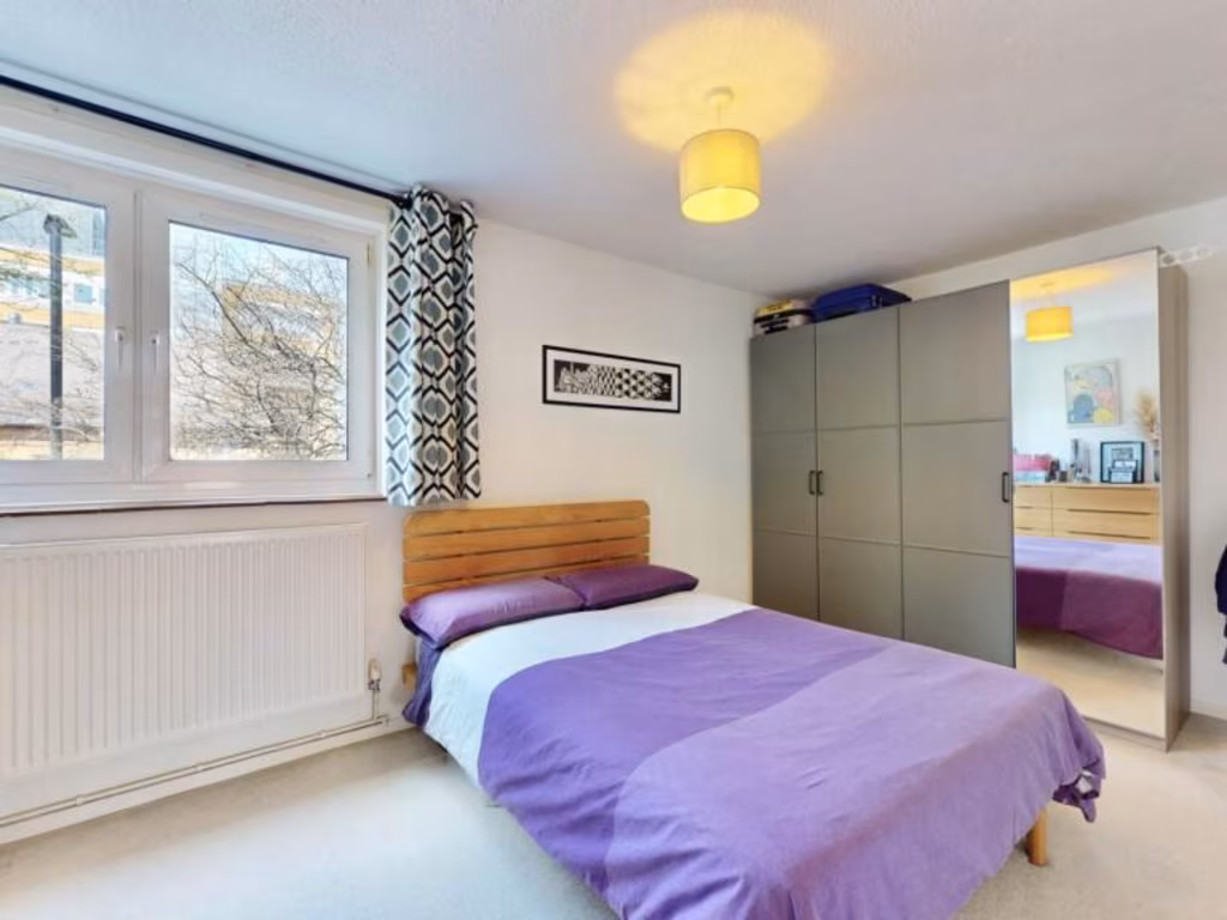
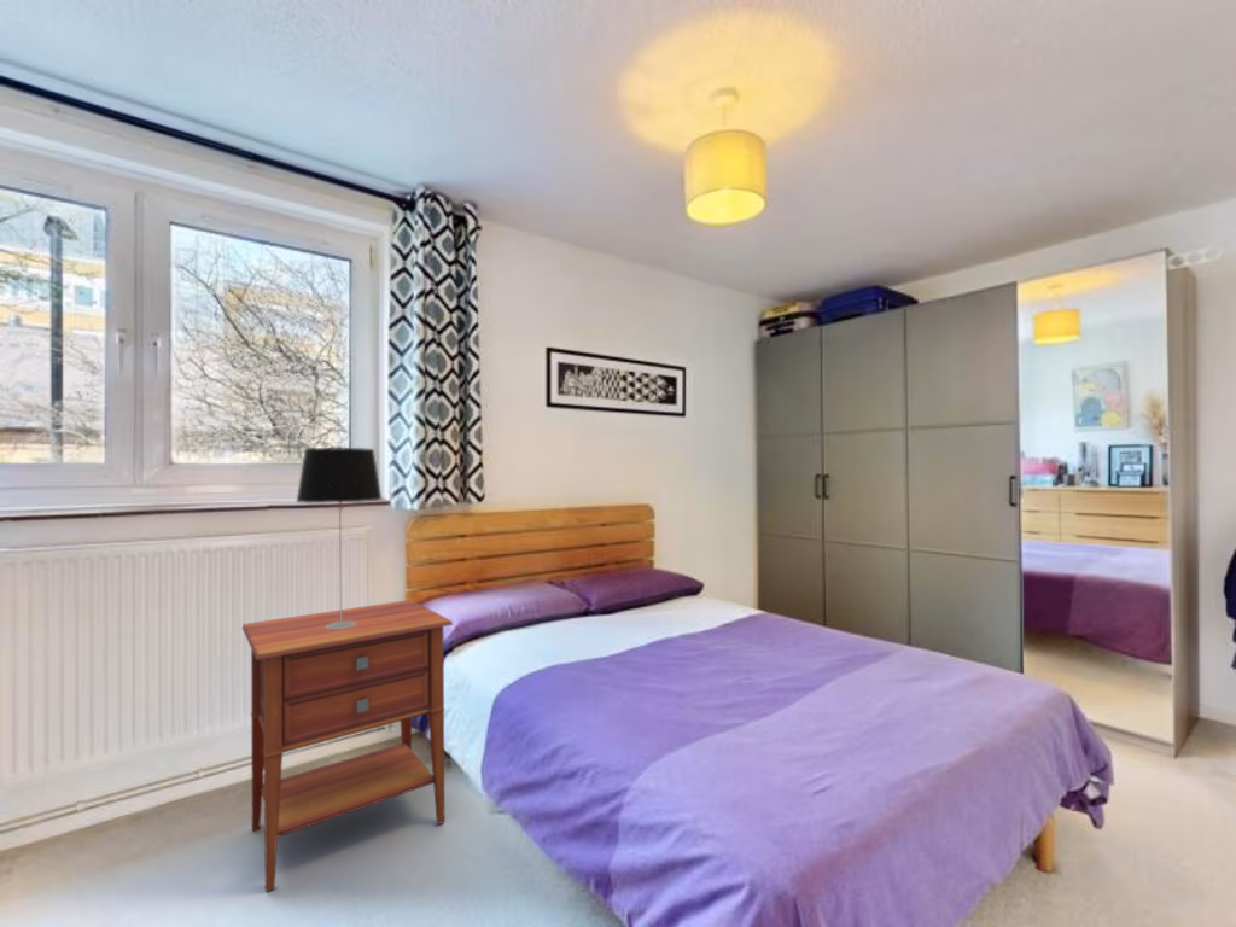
+ table lamp [295,447,384,629]
+ nightstand [241,599,454,893]
